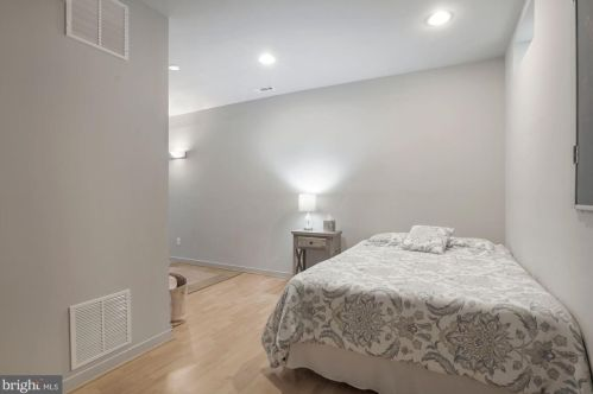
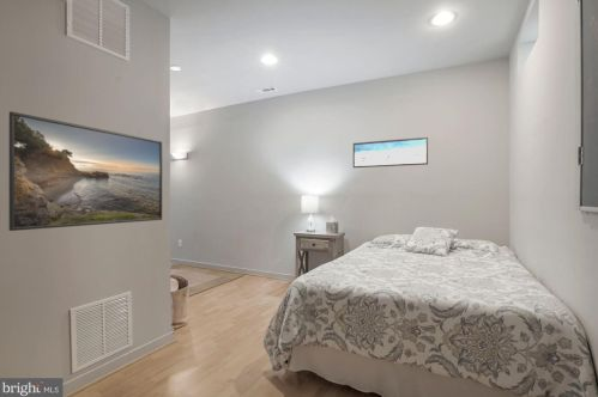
+ wall art [352,136,429,169]
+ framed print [8,110,163,232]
